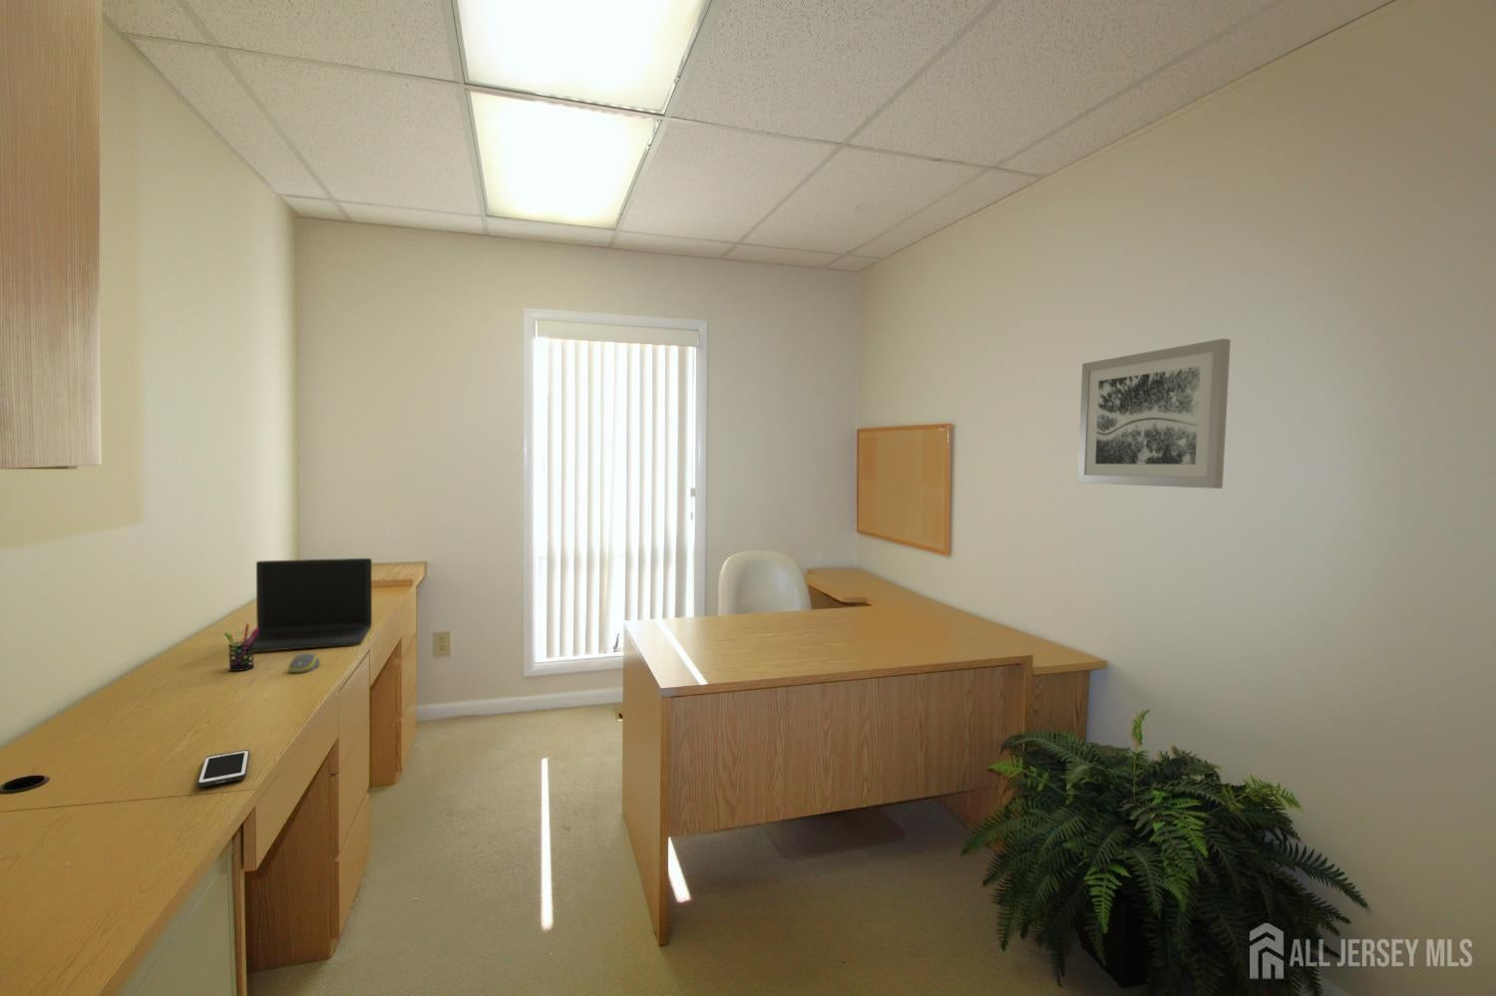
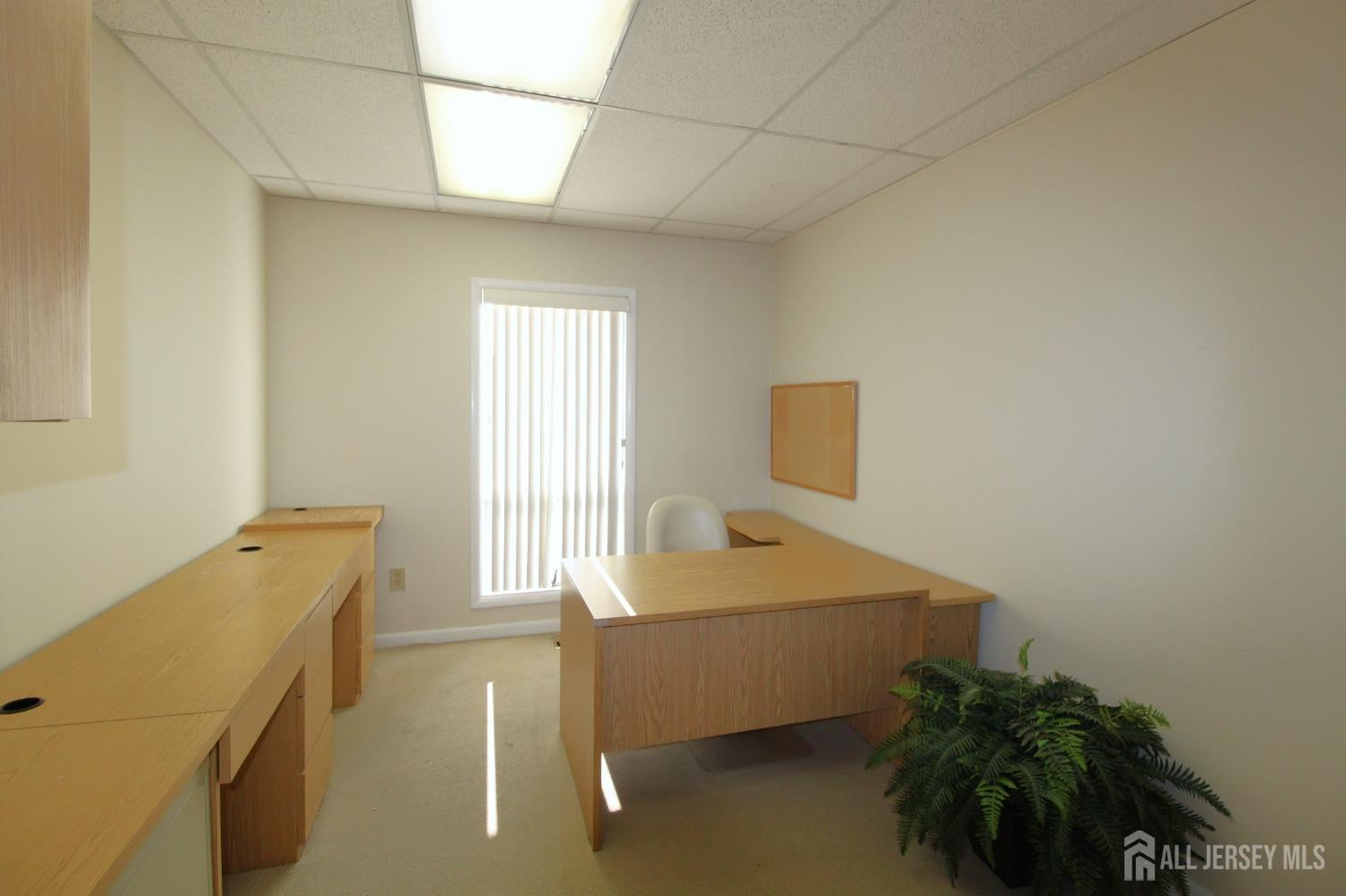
- computer mouse [287,653,321,674]
- laptop [237,557,373,653]
- cell phone [197,749,250,788]
- wall art [1076,338,1231,489]
- pen holder [223,624,259,673]
